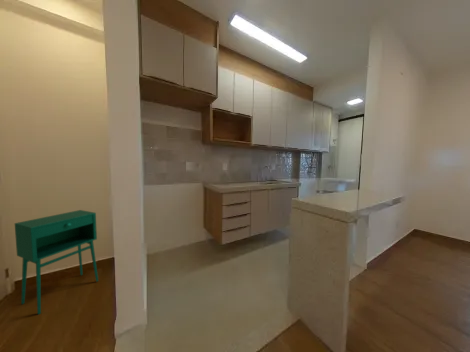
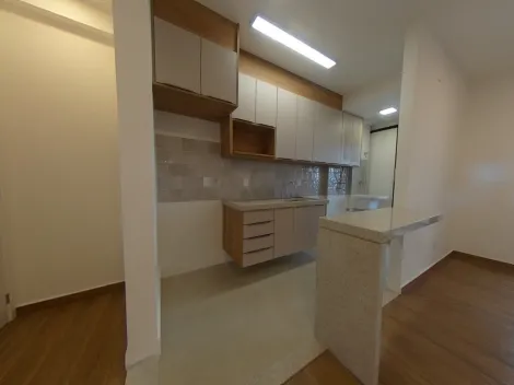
- storage cabinet [14,209,99,316]
